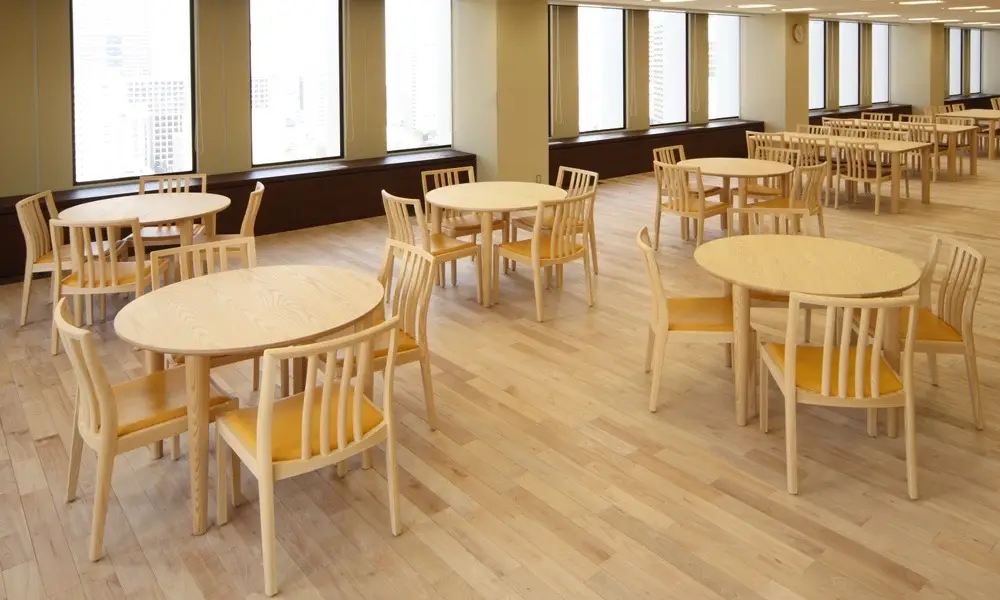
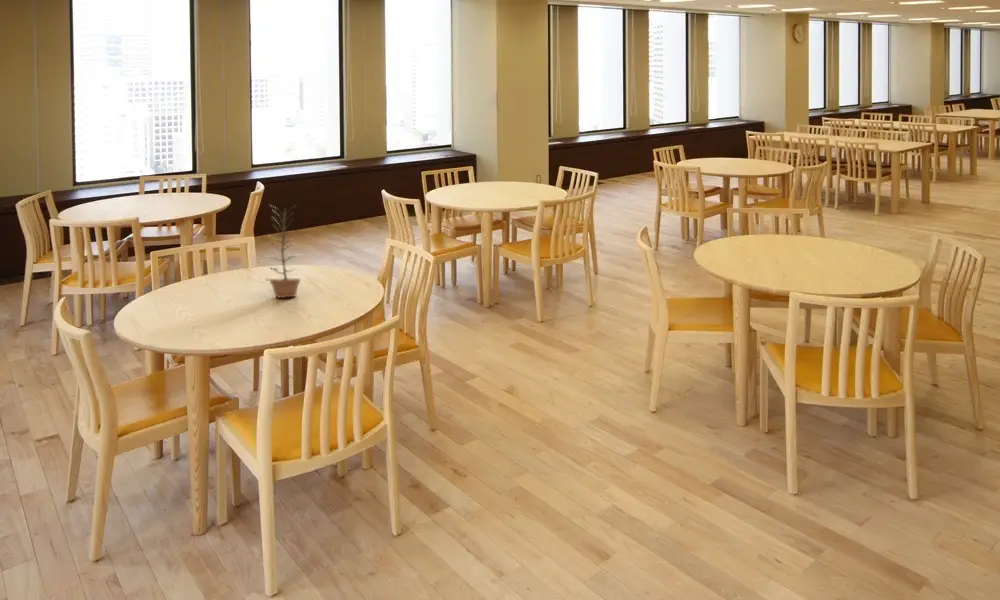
+ plant [255,204,306,299]
